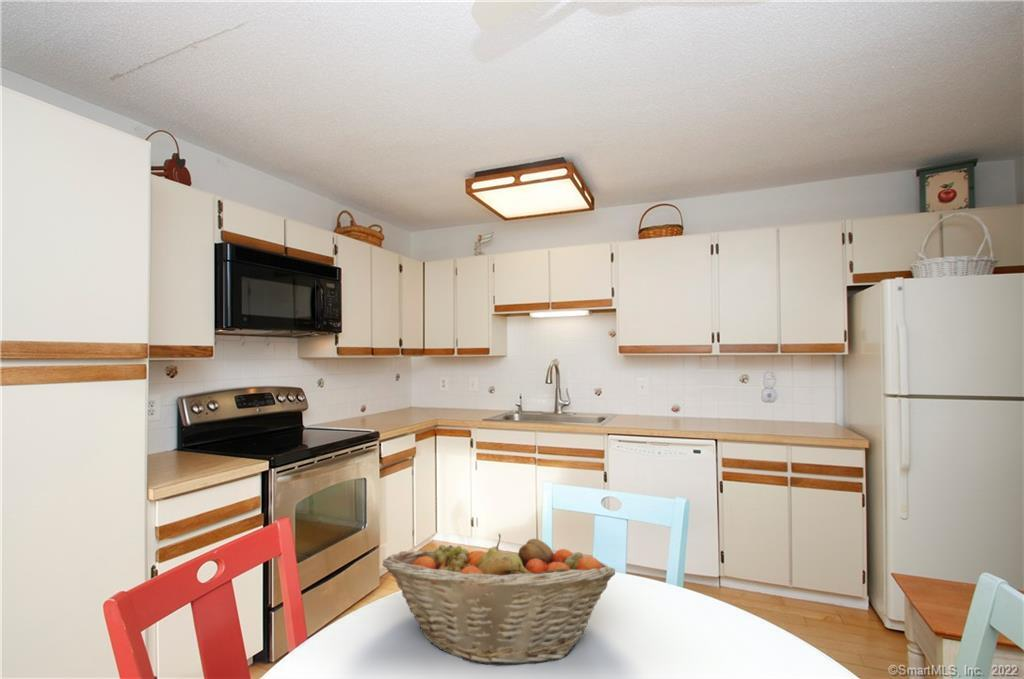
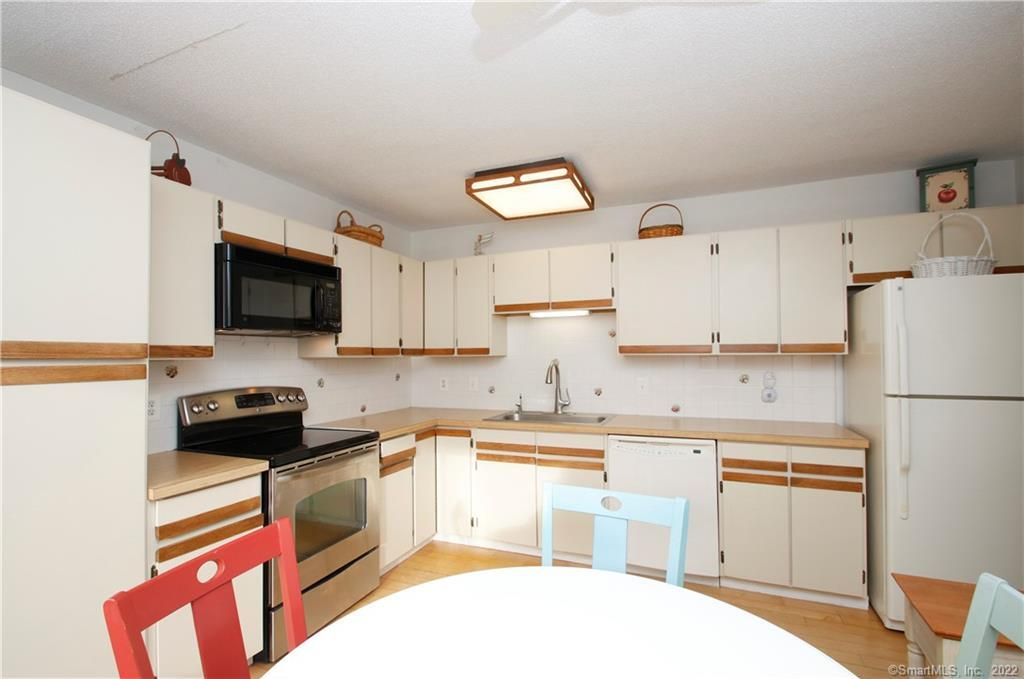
- fruit basket [382,533,616,667]
